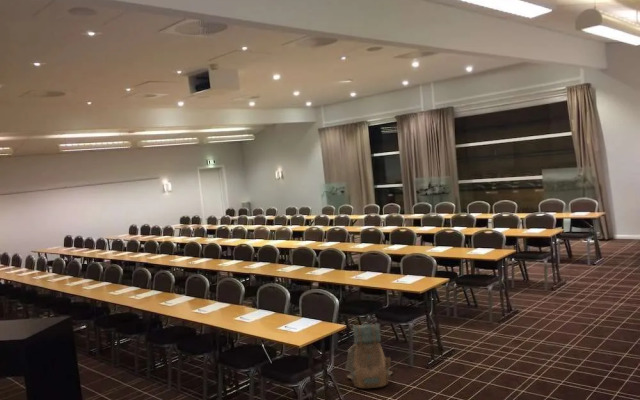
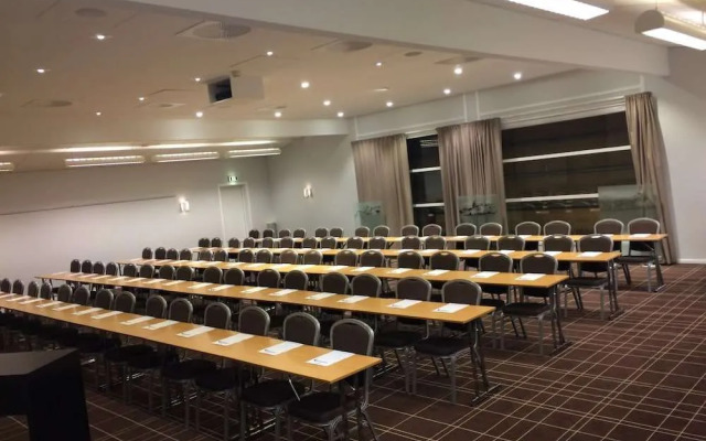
- backpack [344,322,393,389]
